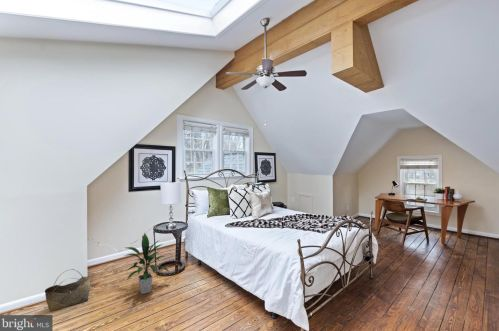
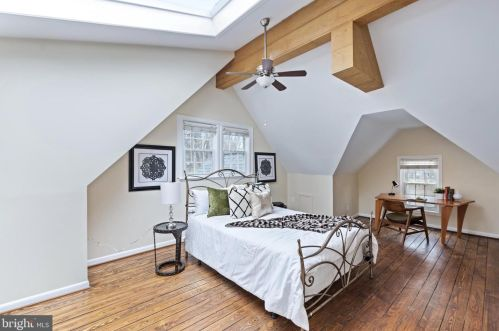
- basket [44,268,91,312]
- indoor plant [124,232,171,295]
